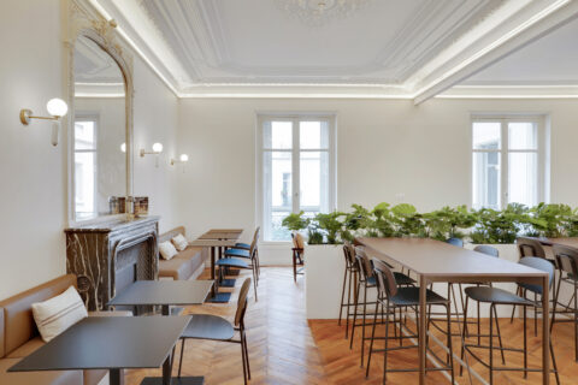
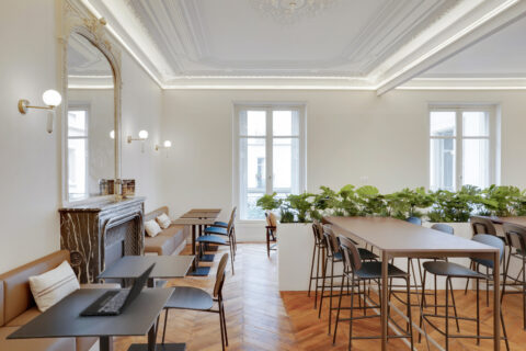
+ laptop [78,261,157,317]
